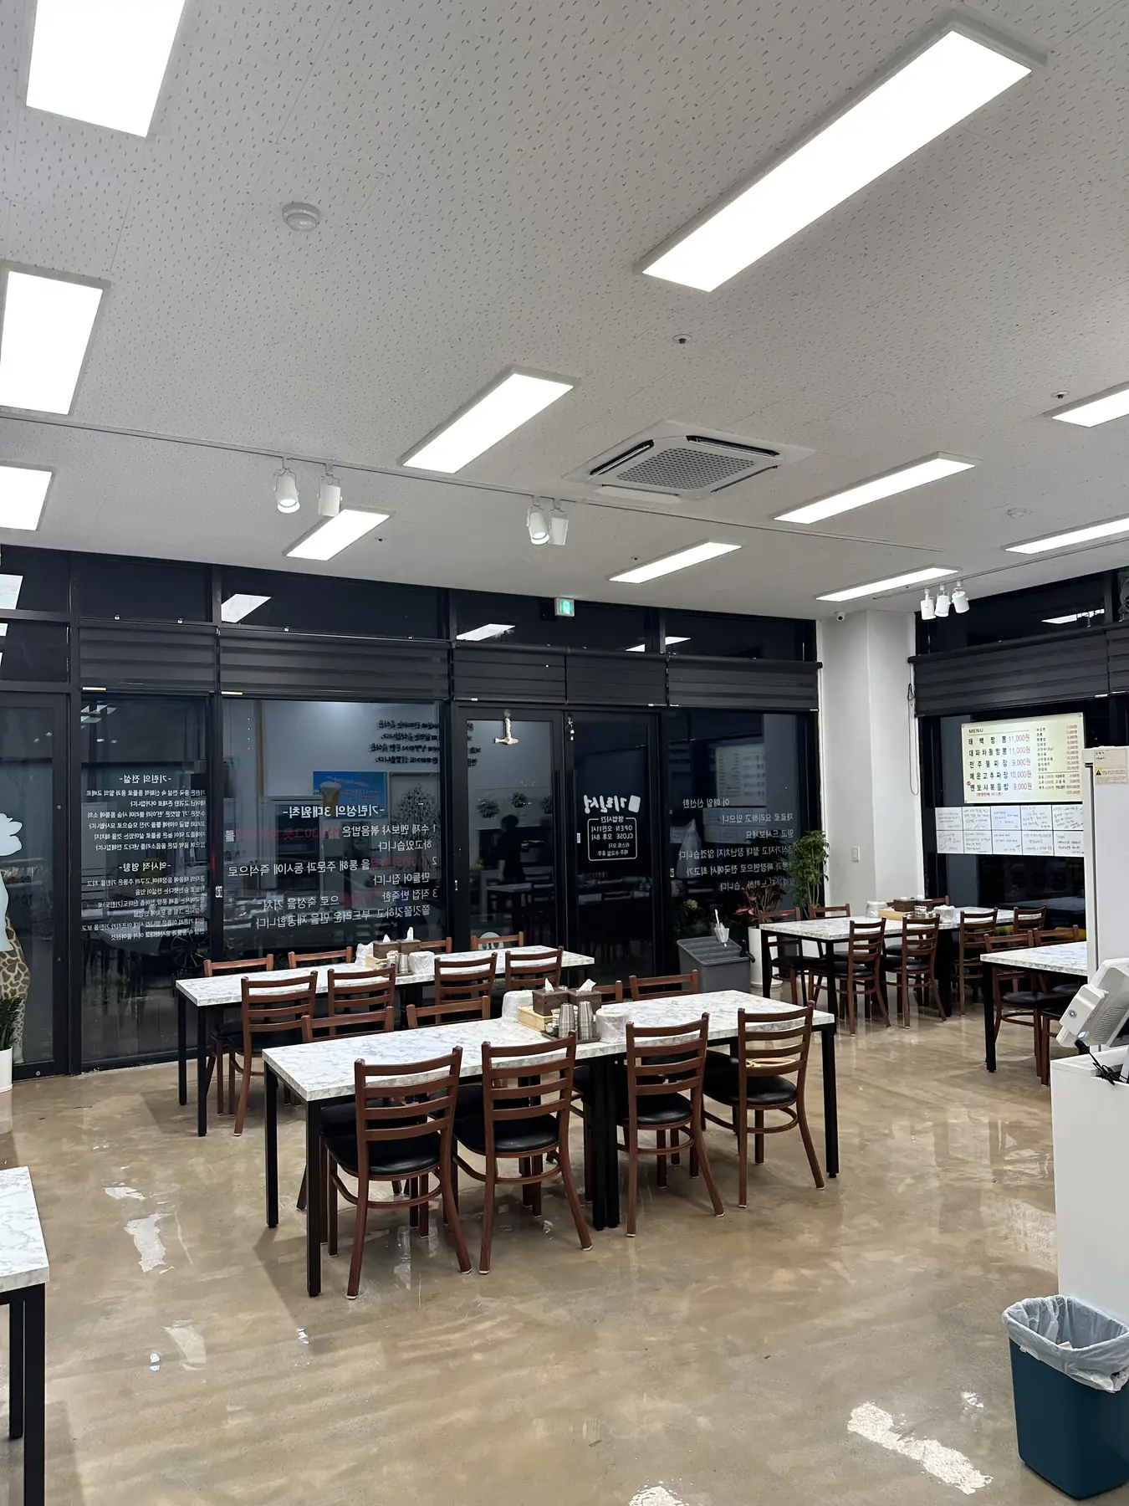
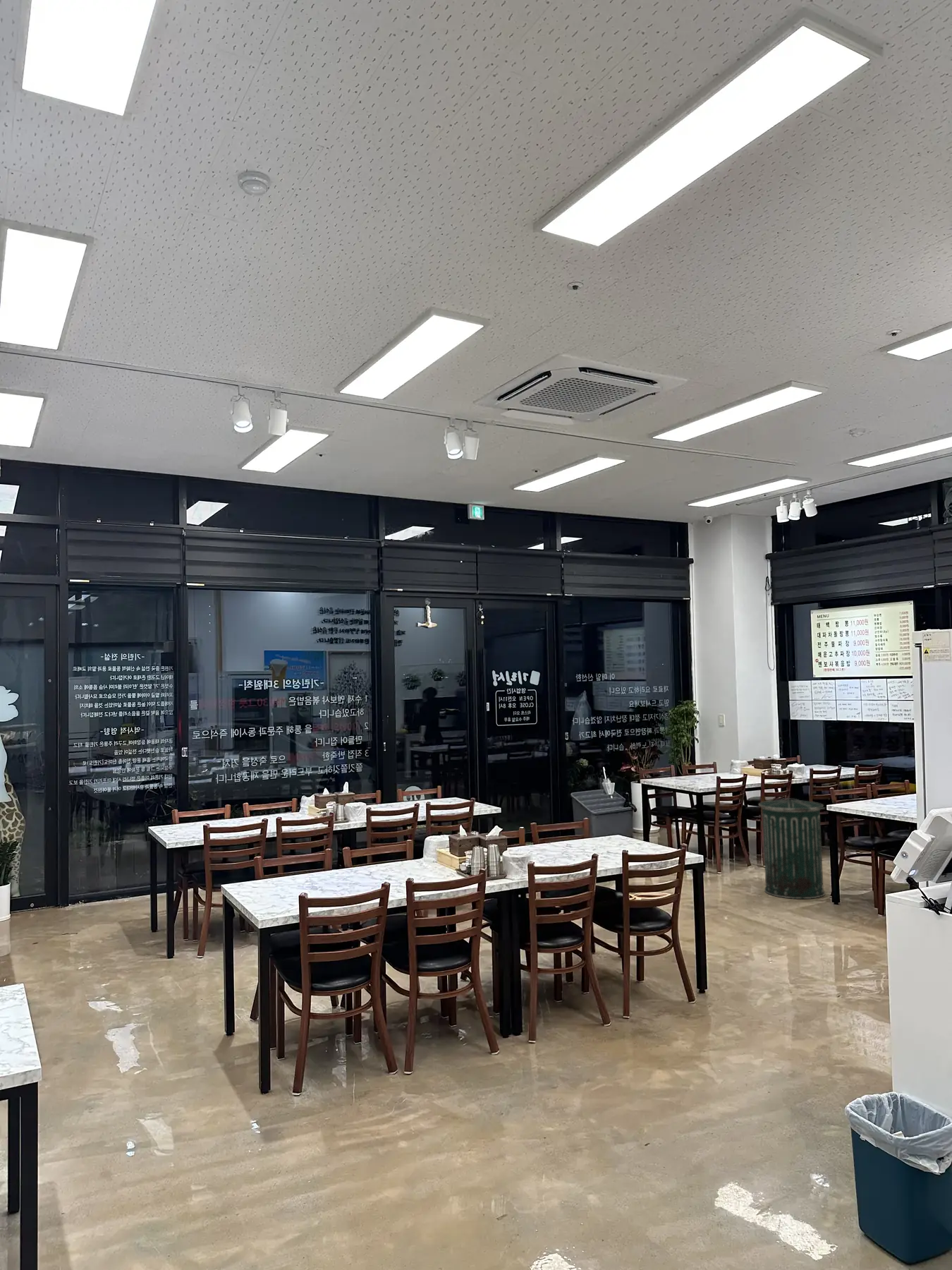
+ trash can [758,797,826,900]
